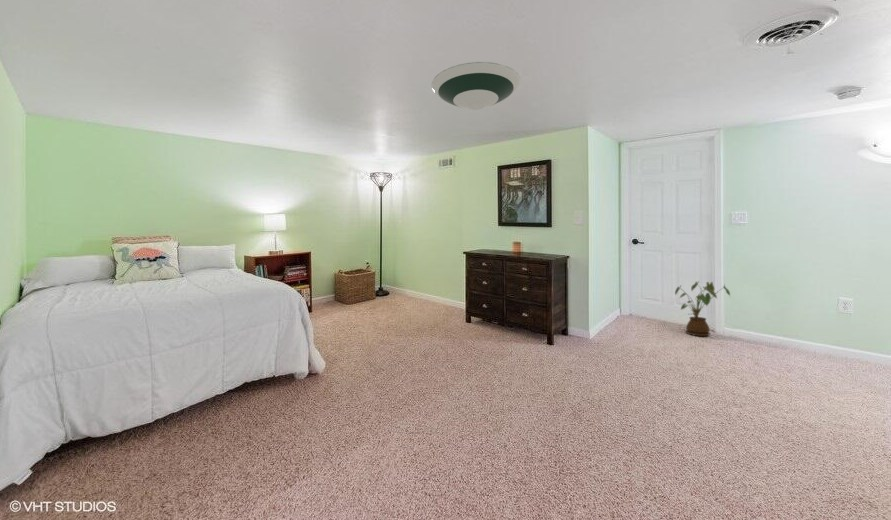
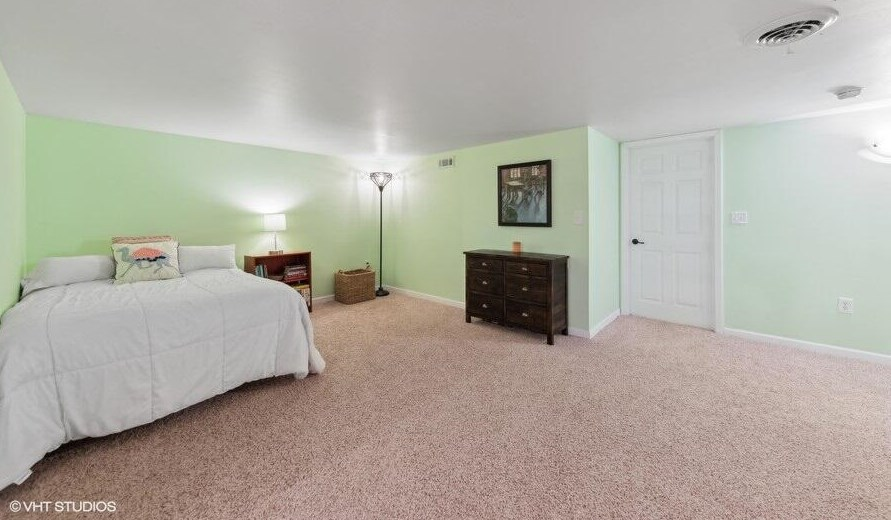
- house plant [674,280,731,337]
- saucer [431,61,521,111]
